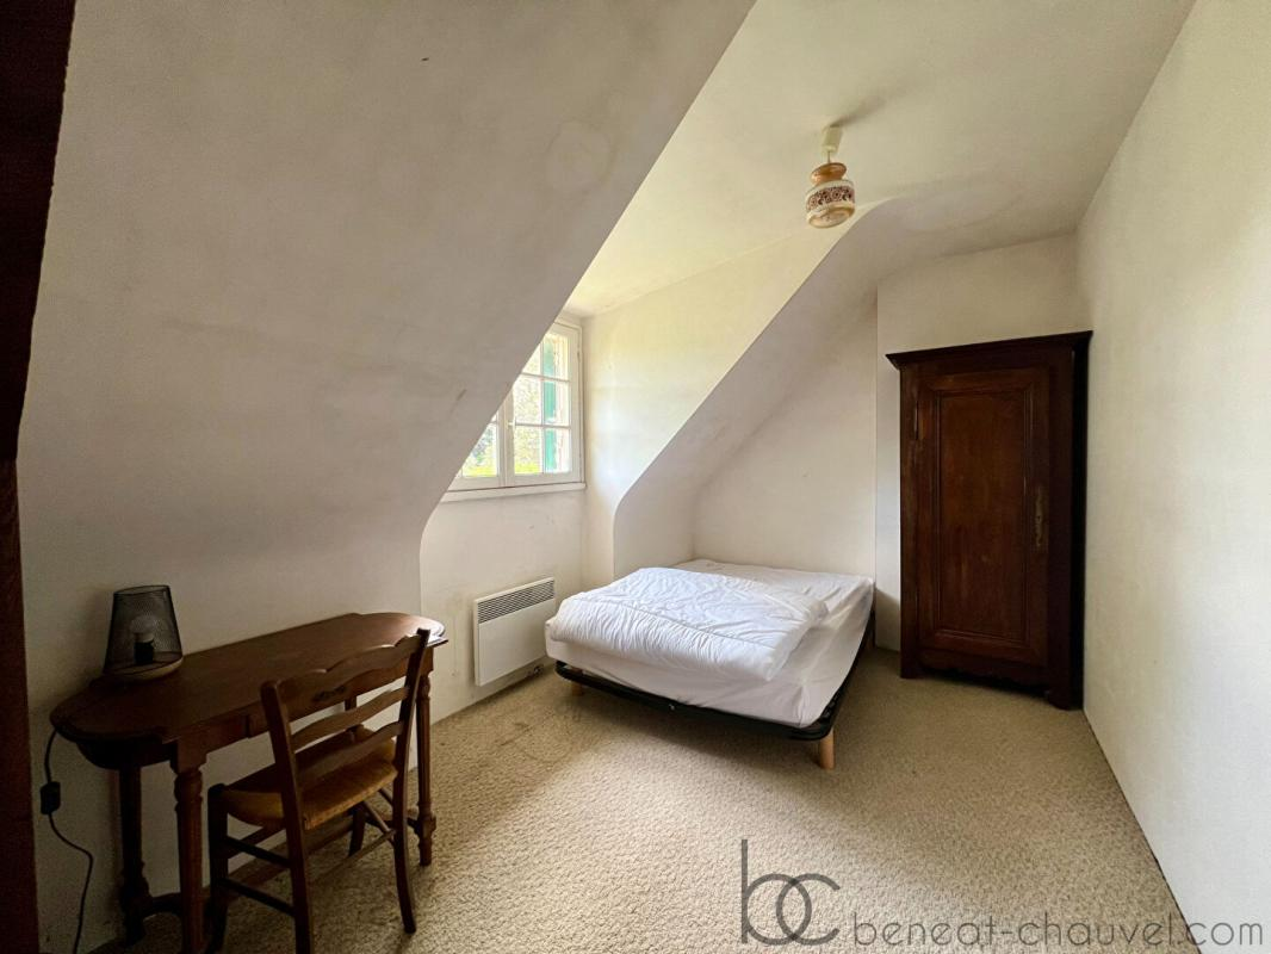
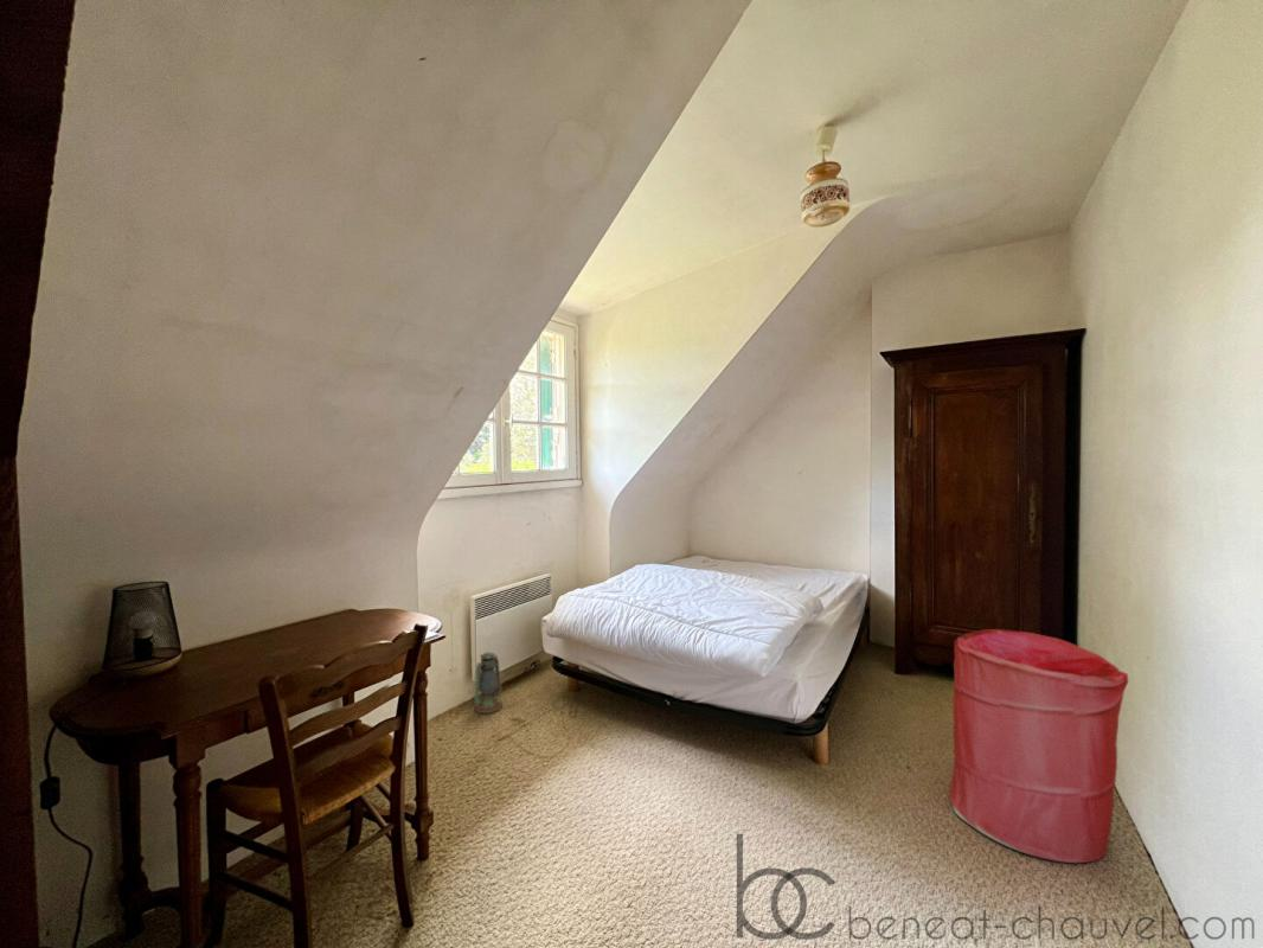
+ lantern [470,651,504,715]
+ laundry hamper [948,628,1129,864]
